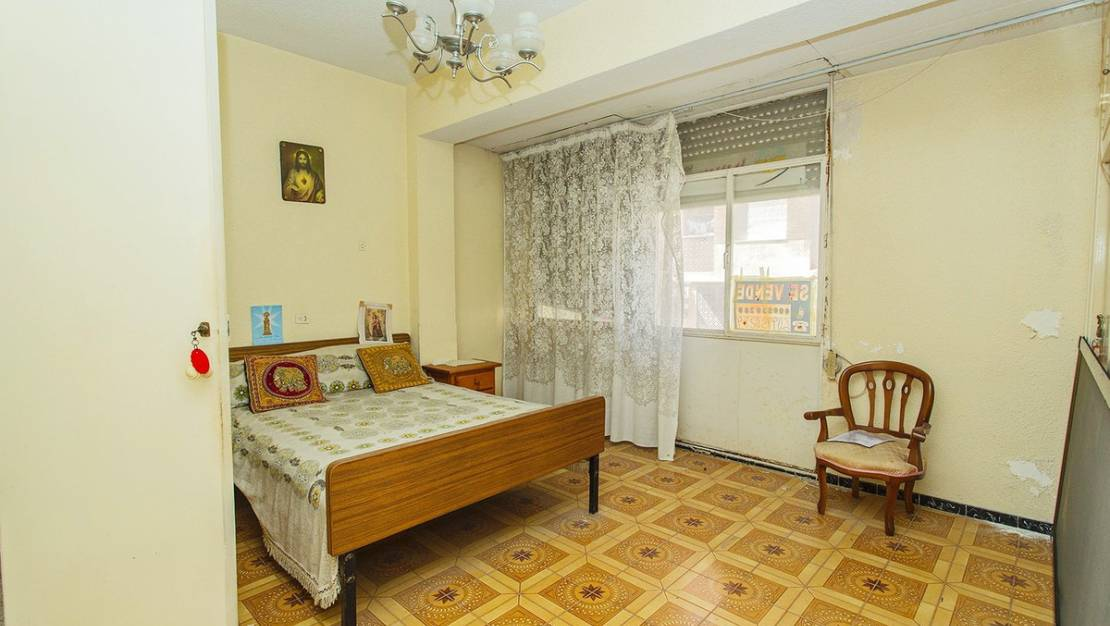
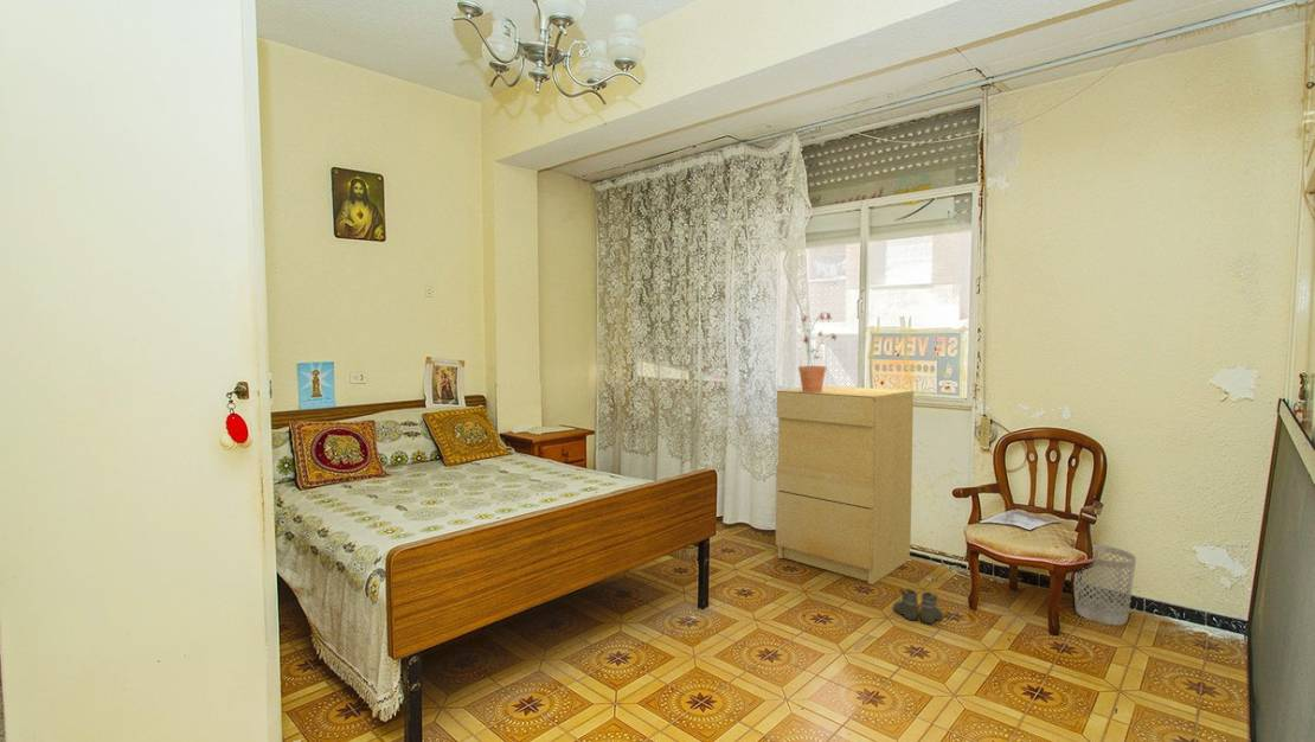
+ wastebasket [1072,543,1137,626]
+ cabinet [775,385,915,586]
+ boots [892,588,944,625]
+ potted plant [797,312,838,392]
